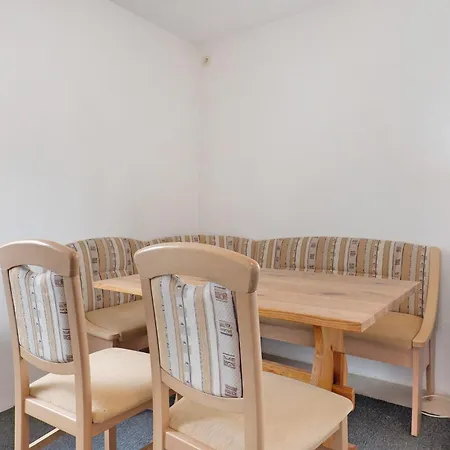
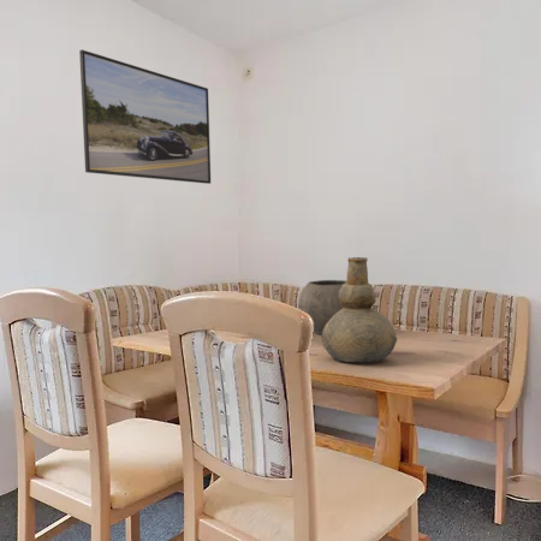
+ vase [321,256,398,363]
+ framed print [78,48,212,185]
+ bowl [297,279,346,335]
